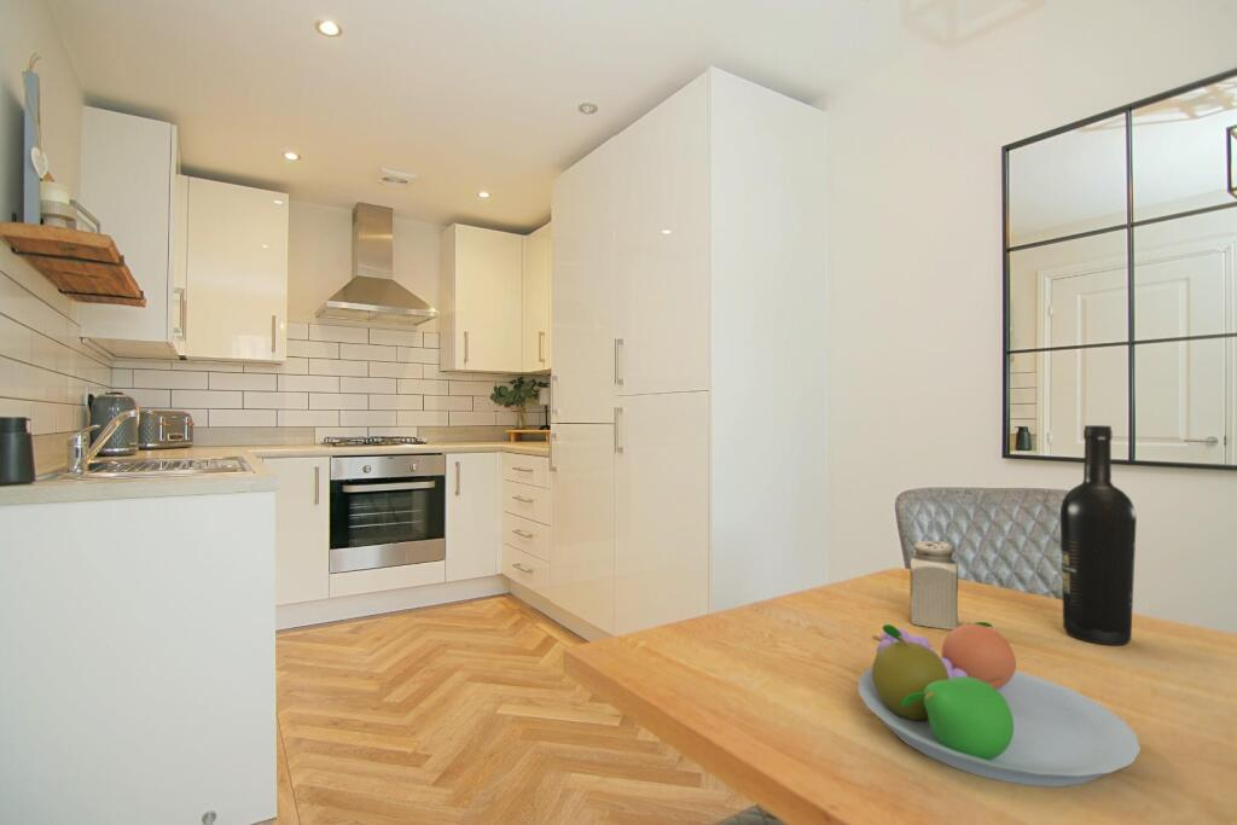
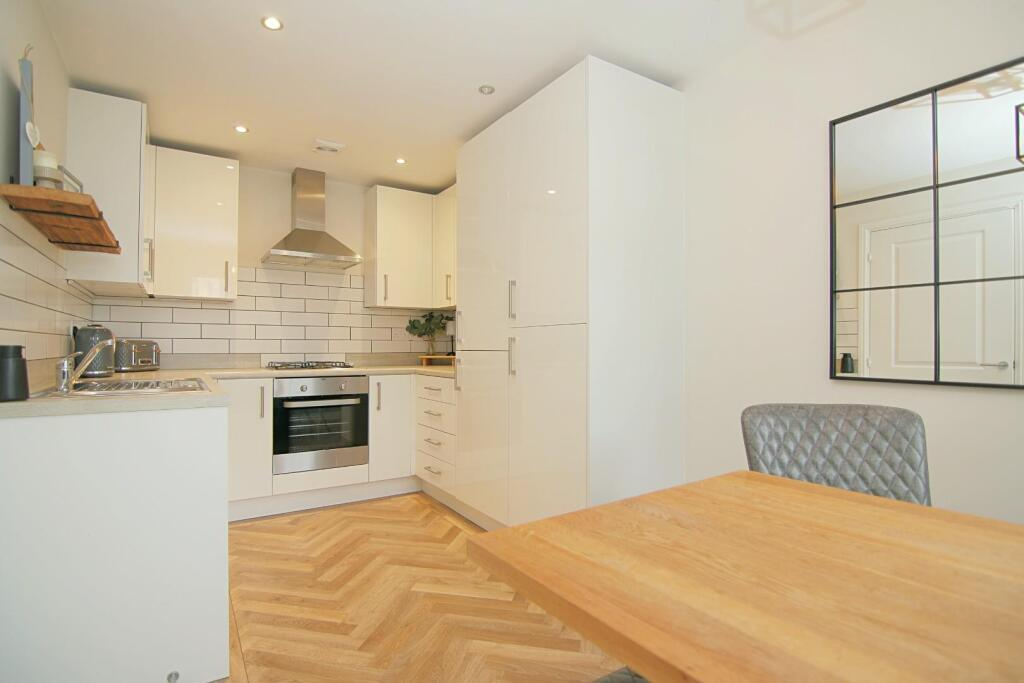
- salt shaker [908,540,959,631]
- fruit bowl [856,621,1142,788]
- wine bottle [1059,424,1138,646]
